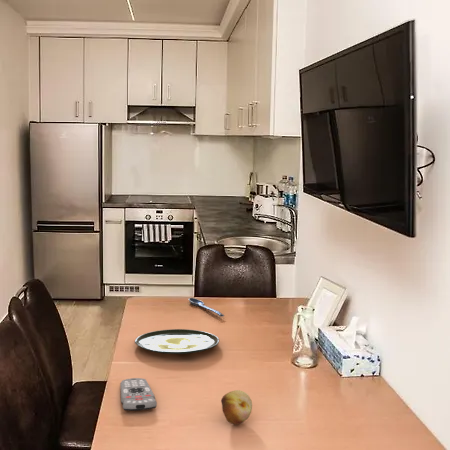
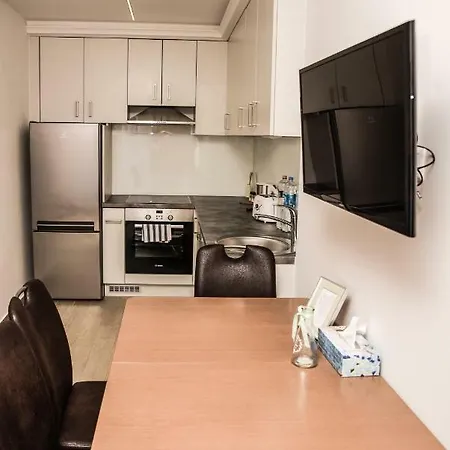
- spoon [188,297,225,318]
- fruit [220,389,253,425]
- plate [134,328,220,355]
- remote control [119,377,158,412]
